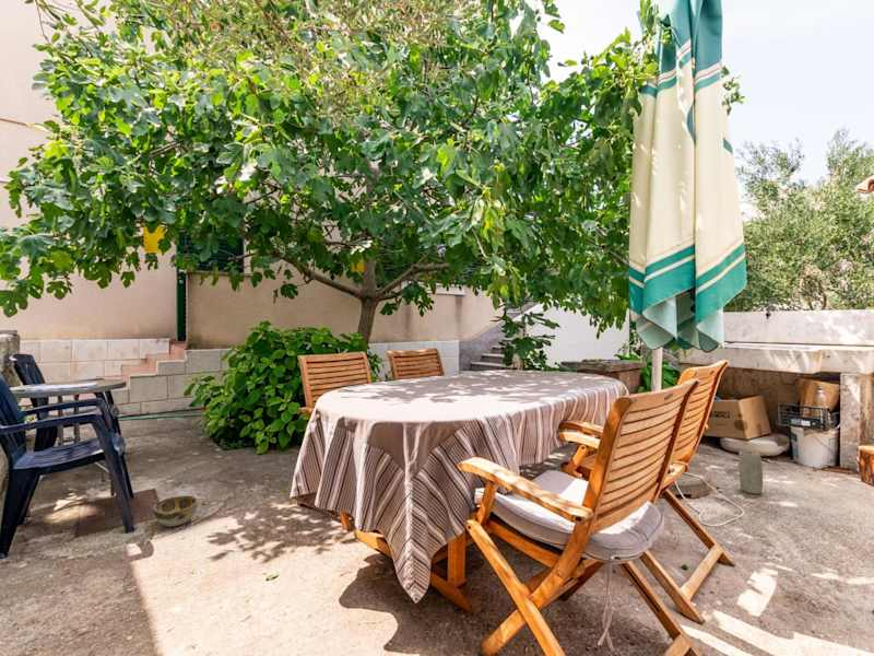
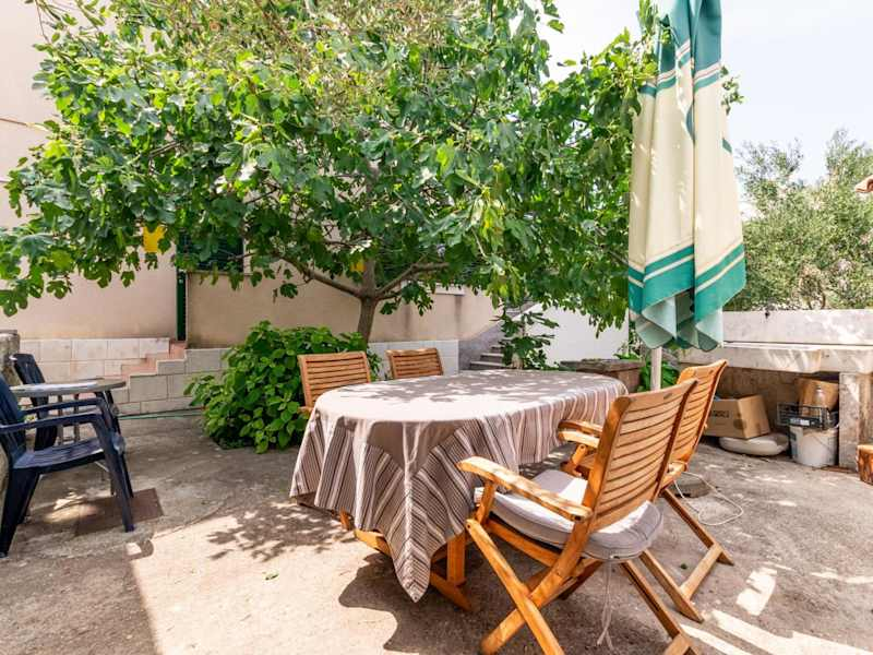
- decorative bowl [152,494,199,527]
- vase [737,449,764,495]
